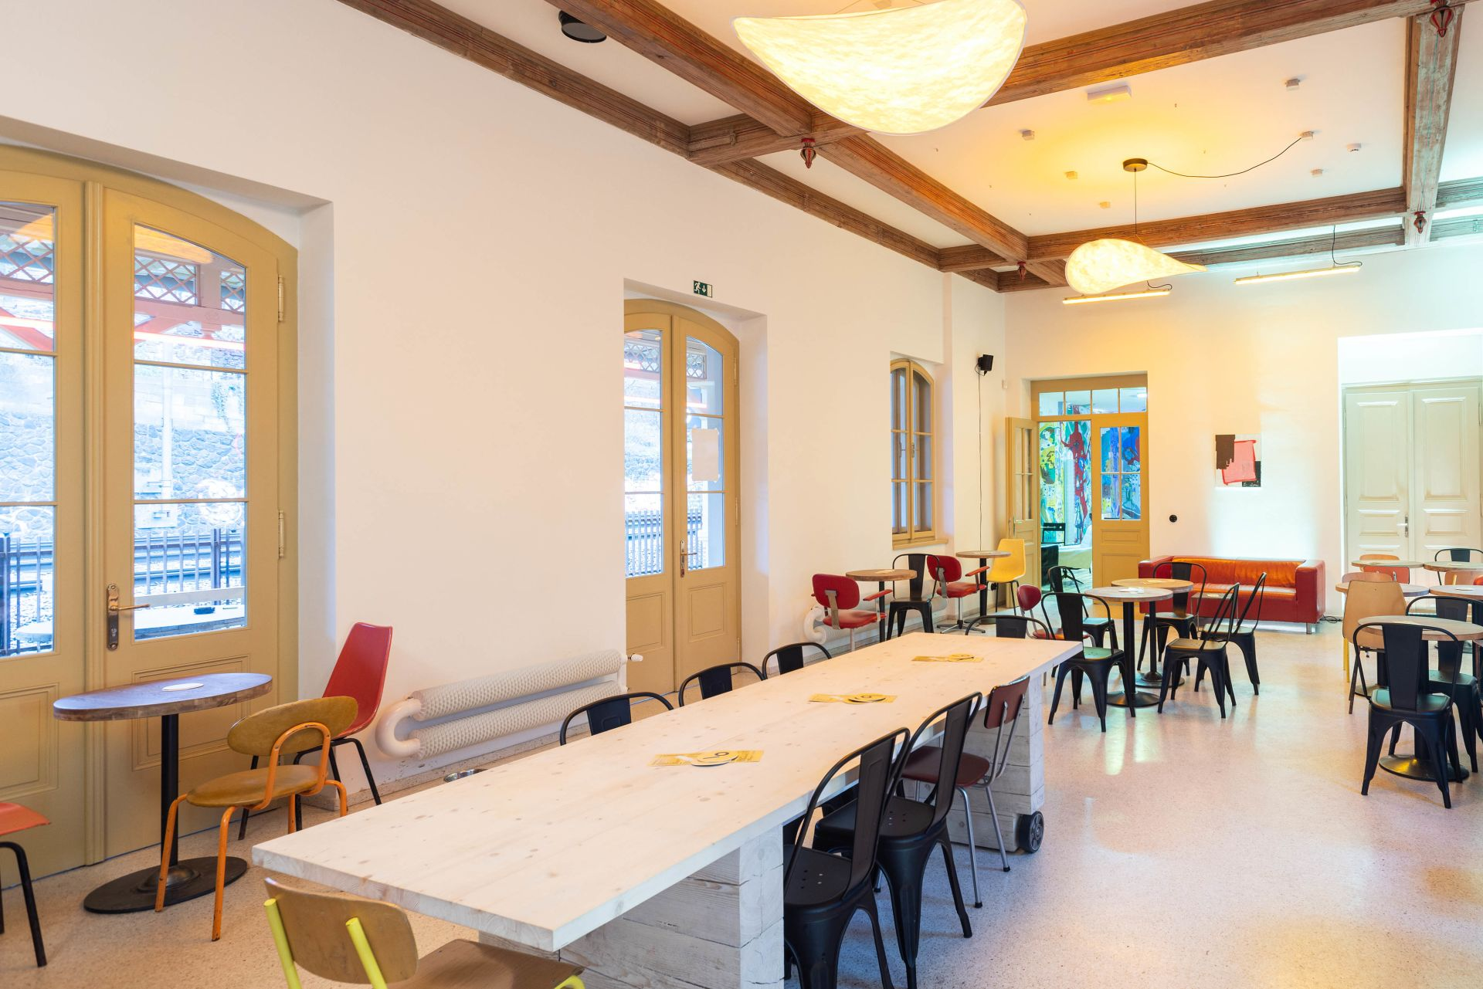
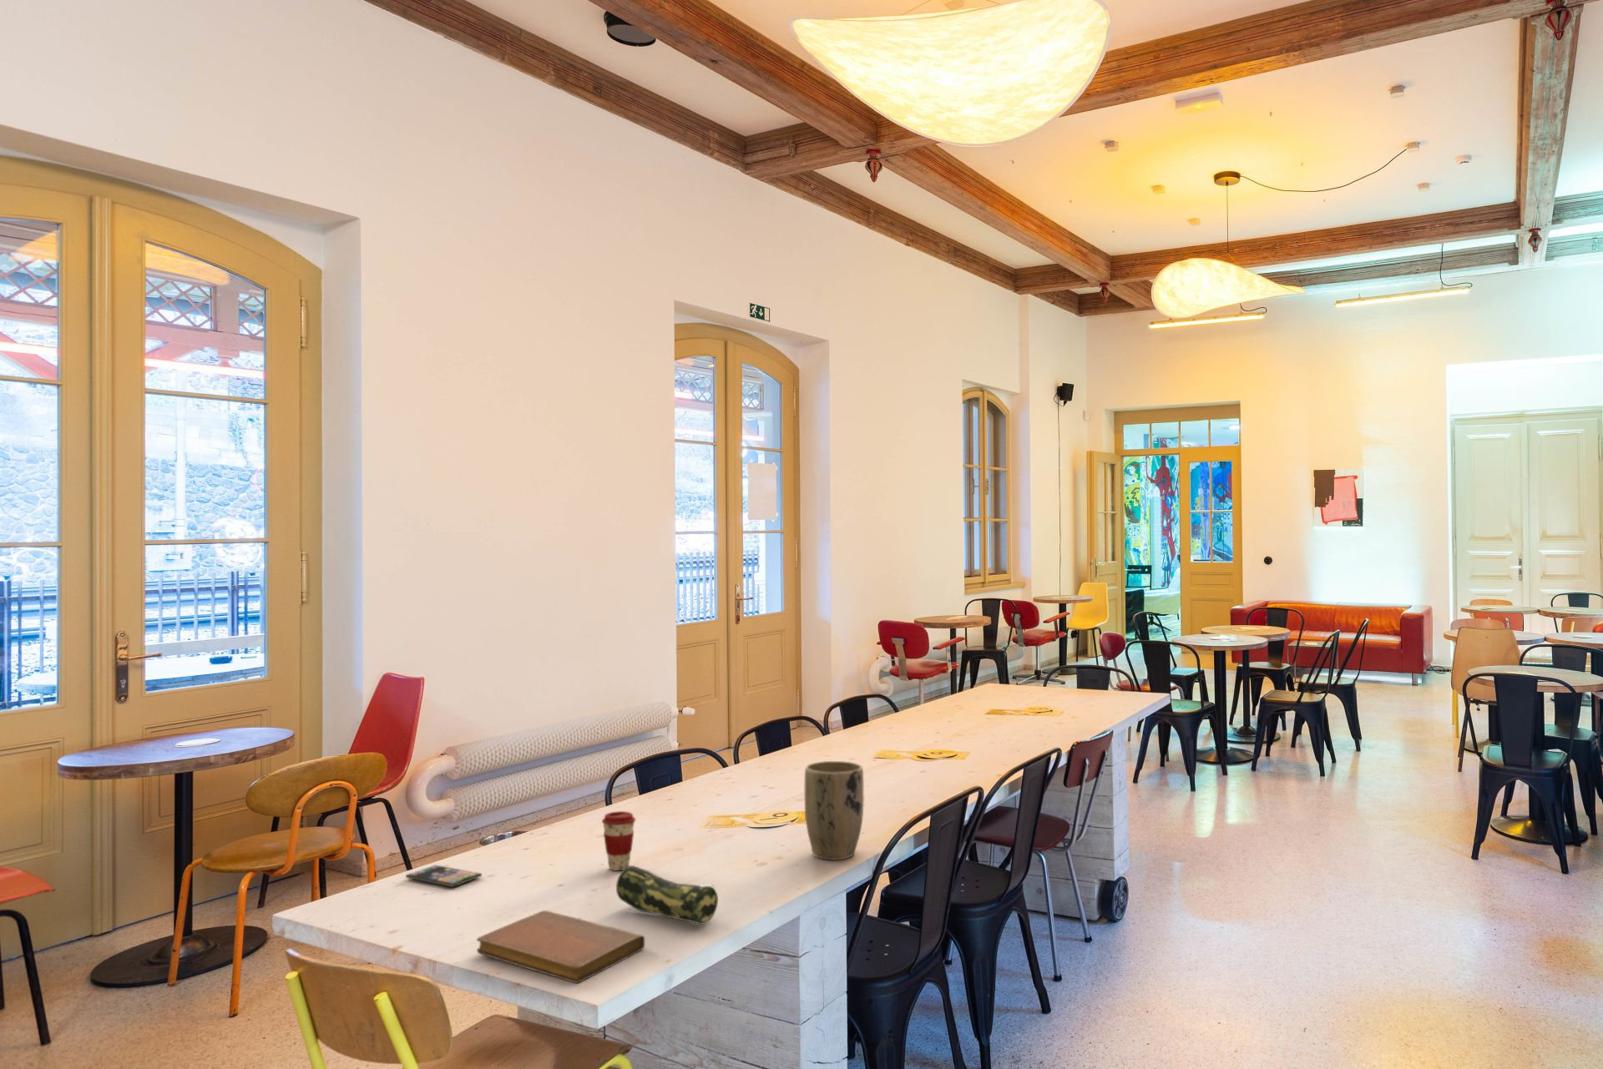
+ pencil case [616,865,719,926]
+ smartphone [405,865,482,888]
+ plant pot [804,760,865,860]
+ notebook [476,909,646,984]
+ coffee cup [602,810,636,871]
